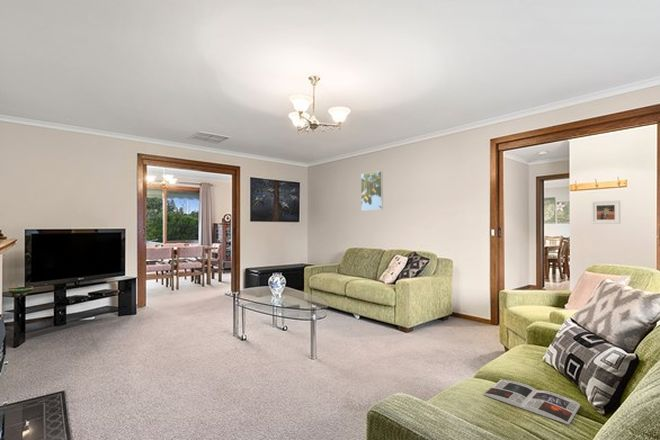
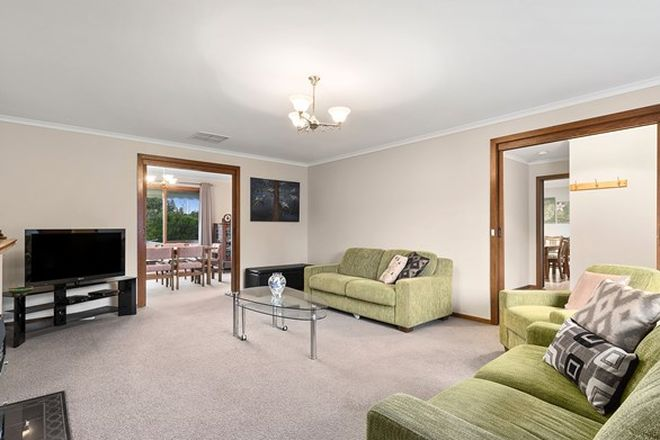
- magazine [482,378,582,426]
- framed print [360,170,384,211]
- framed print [591,200,621,225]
